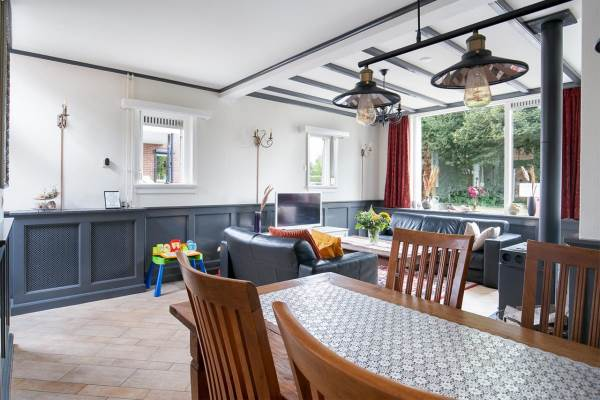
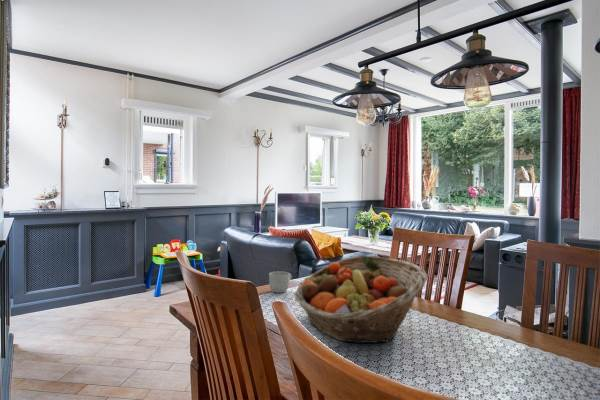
+ mug [268,270,293,294]
+ fruit basket [294,254,428,344]
